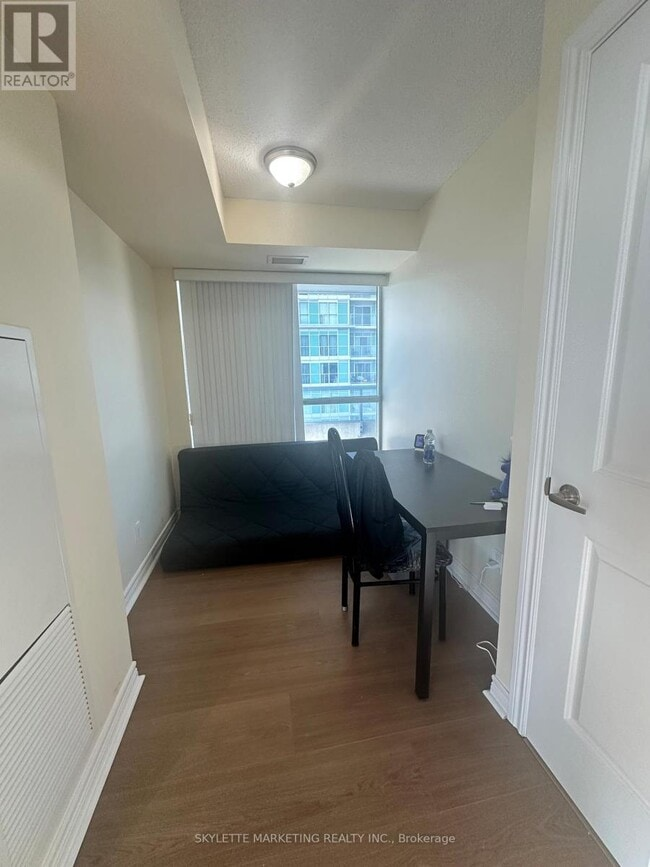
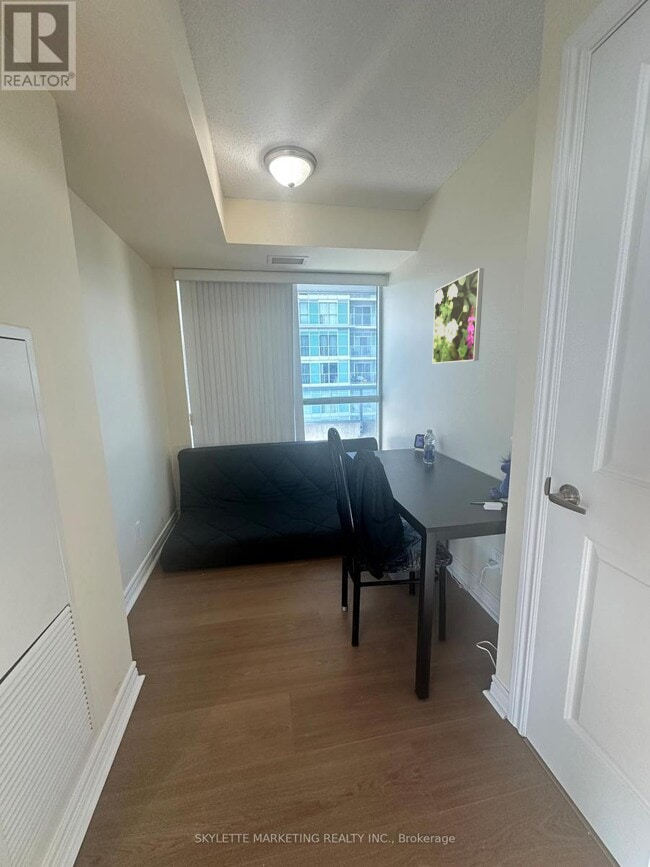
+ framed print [432,267,485,364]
